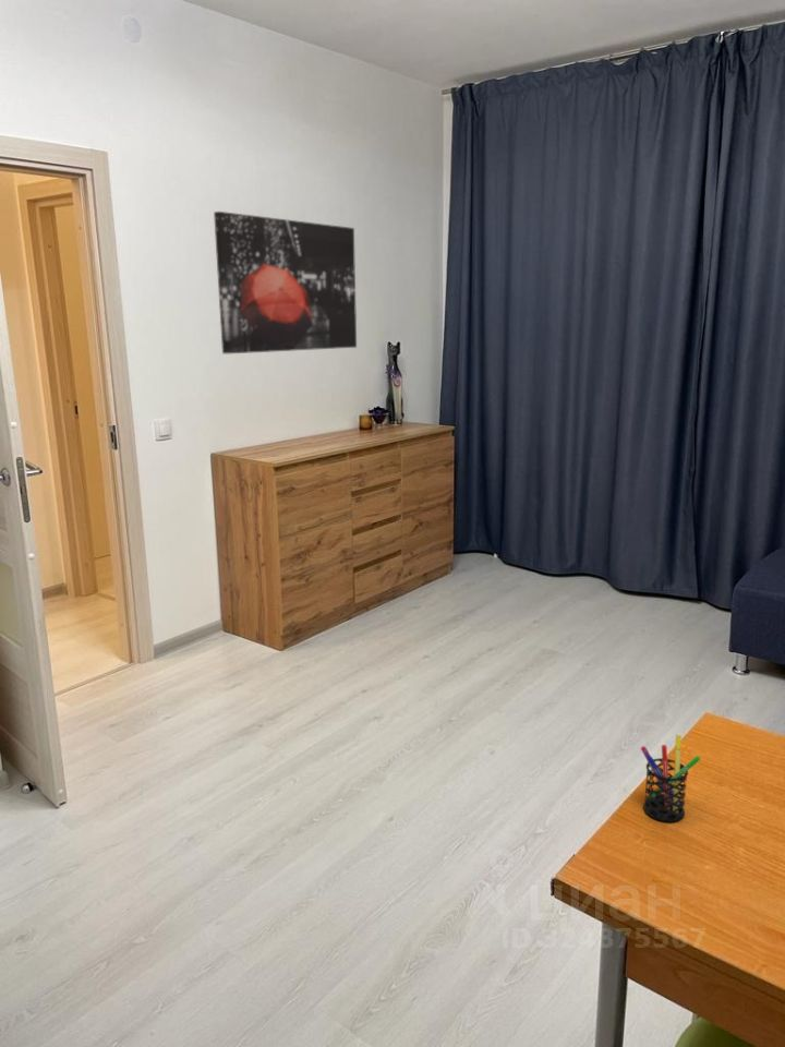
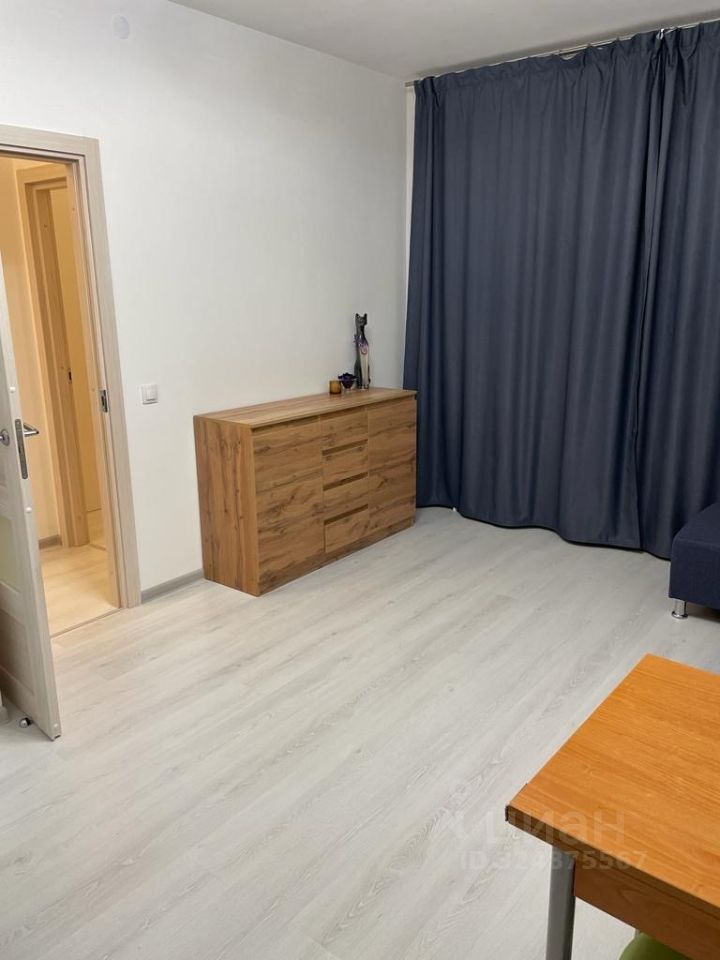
- pen holder [640,734,701,822]
- wall art [213,210,358,354]
